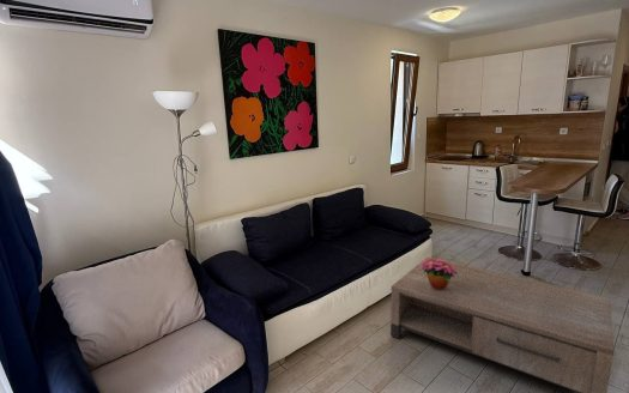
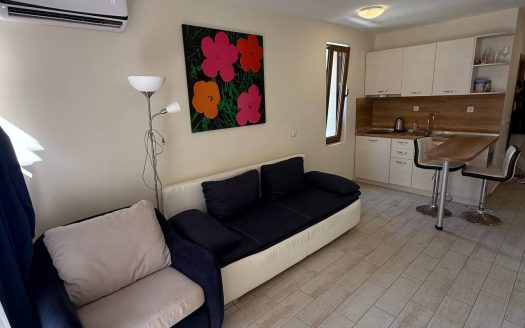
- coffee table [389,256,616,393]
- flower arrangement [416,256,460,290]
